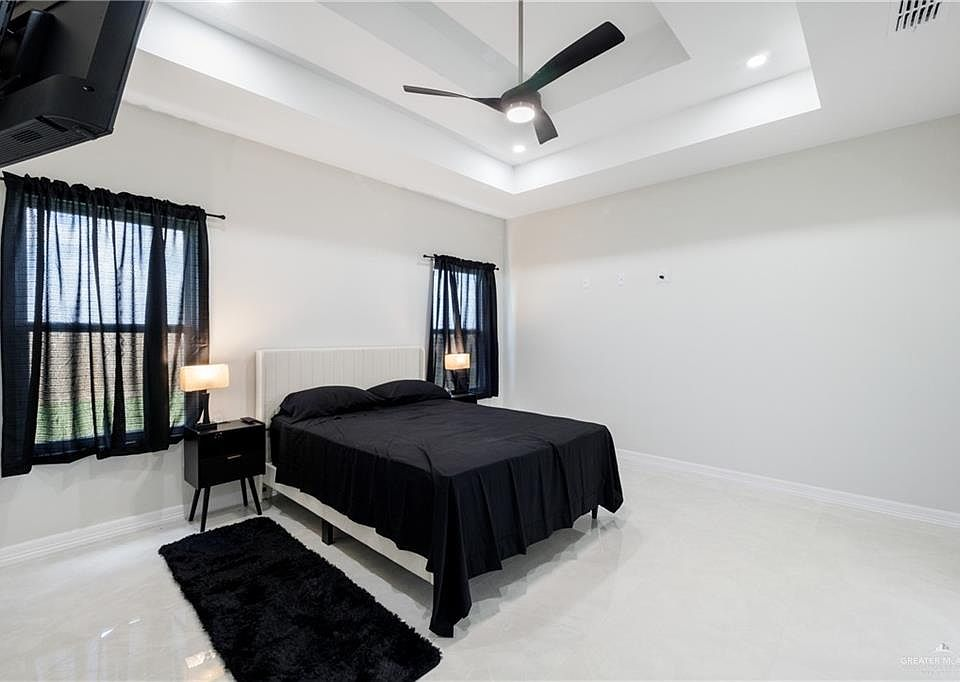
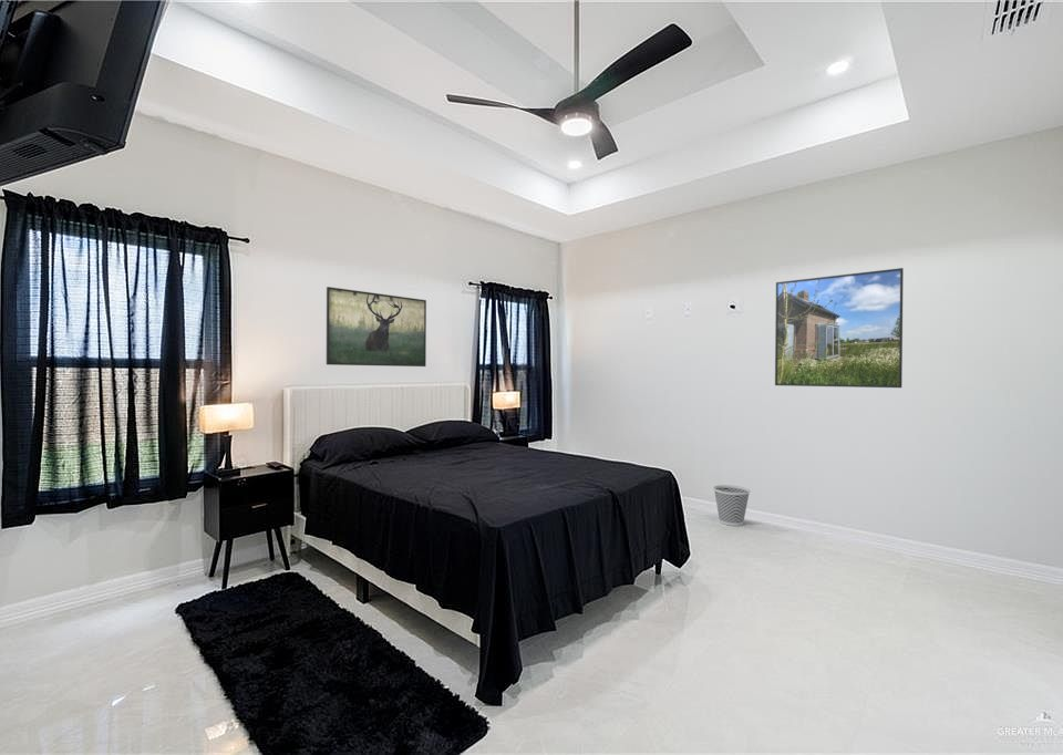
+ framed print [774,267,905,389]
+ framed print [326,286,427,368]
+ wastebasket [712,484,751,527]
